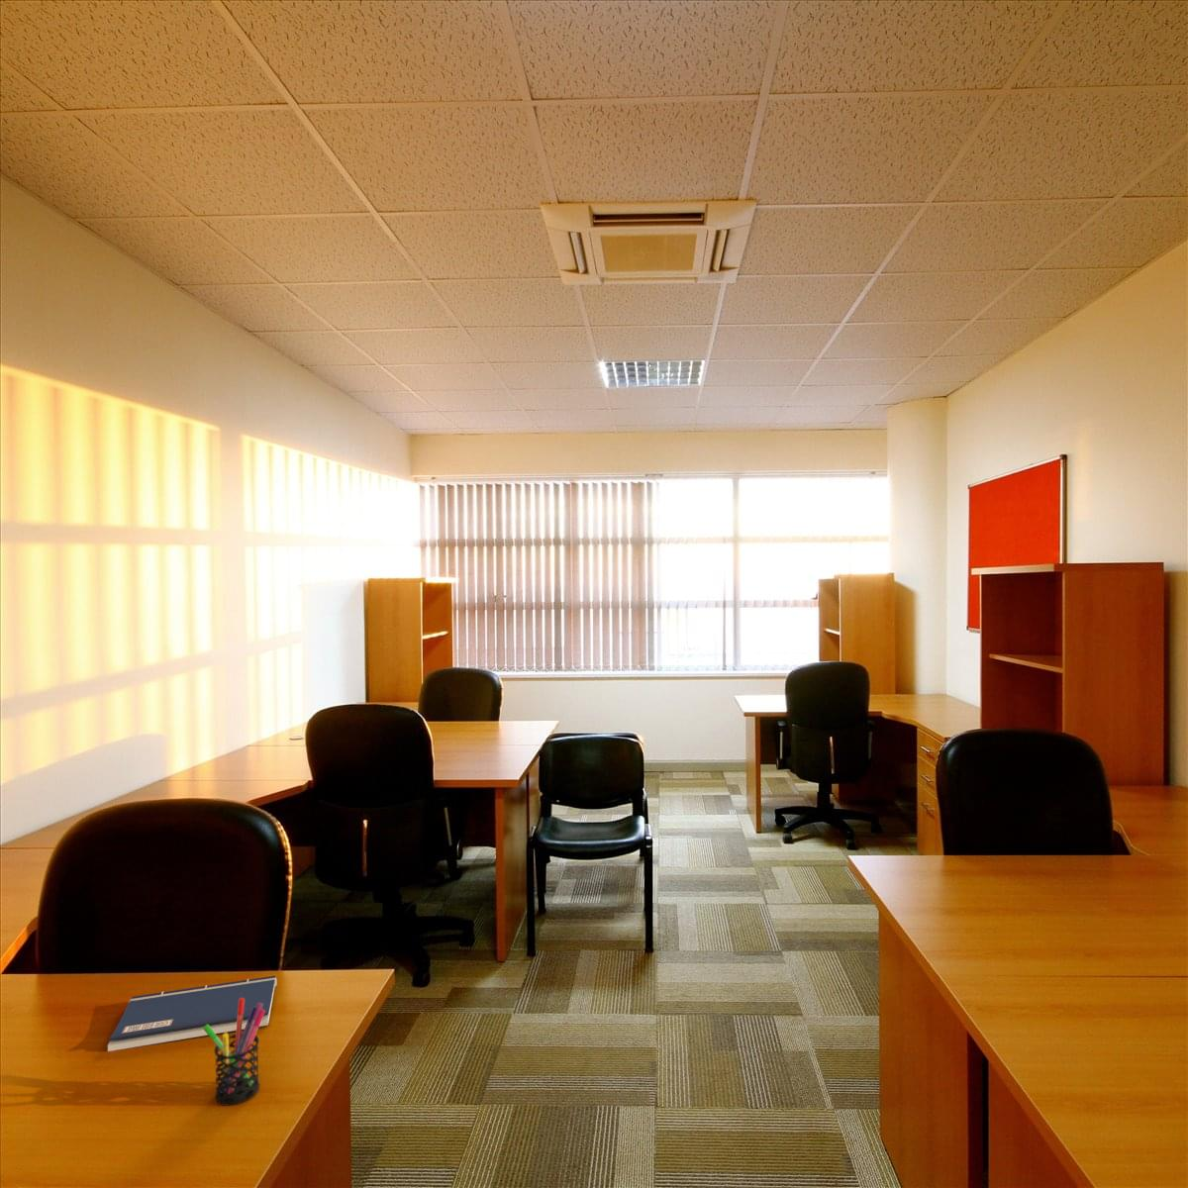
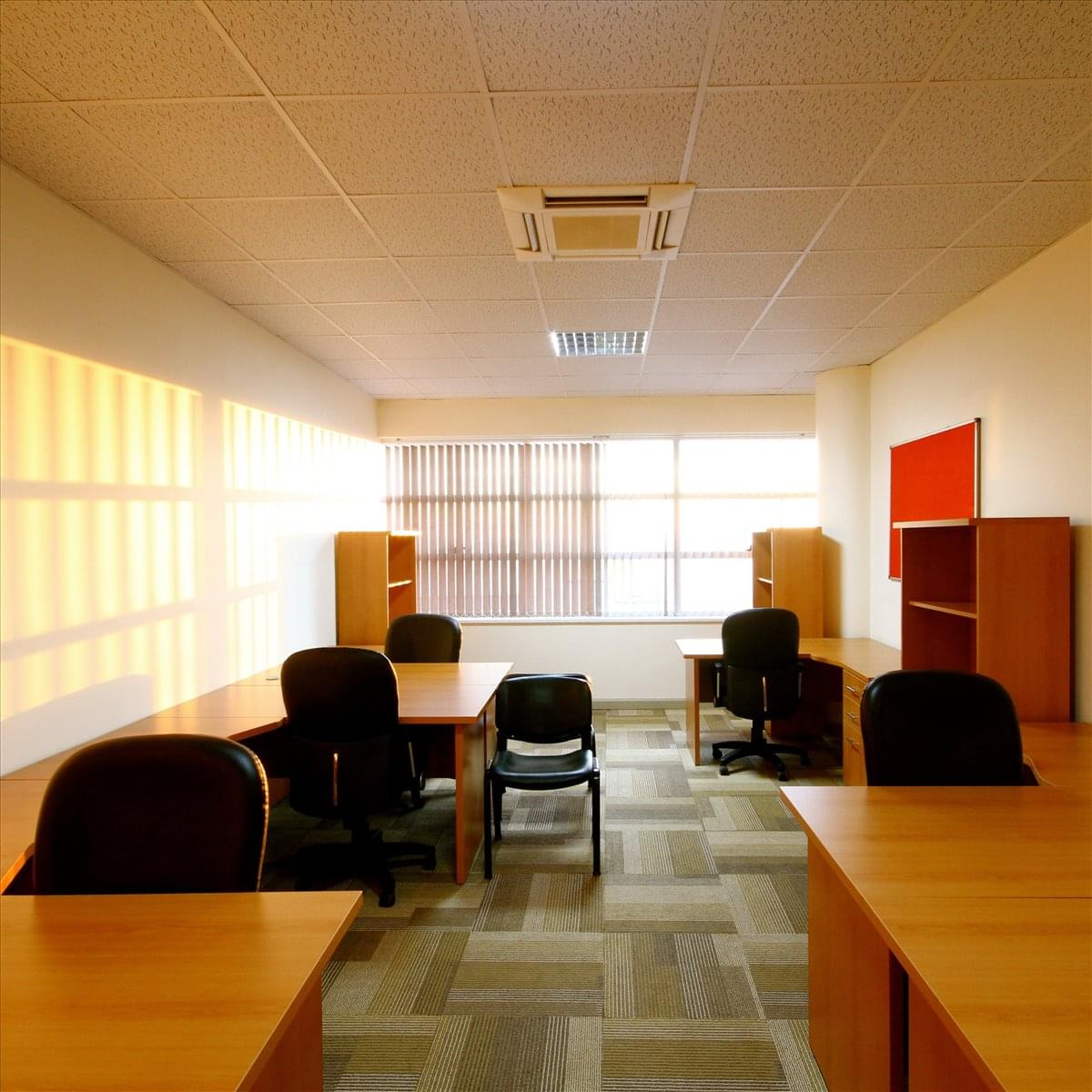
- paperback book [107,975,277,1052]
- pen holder [203,998,265,1105]
